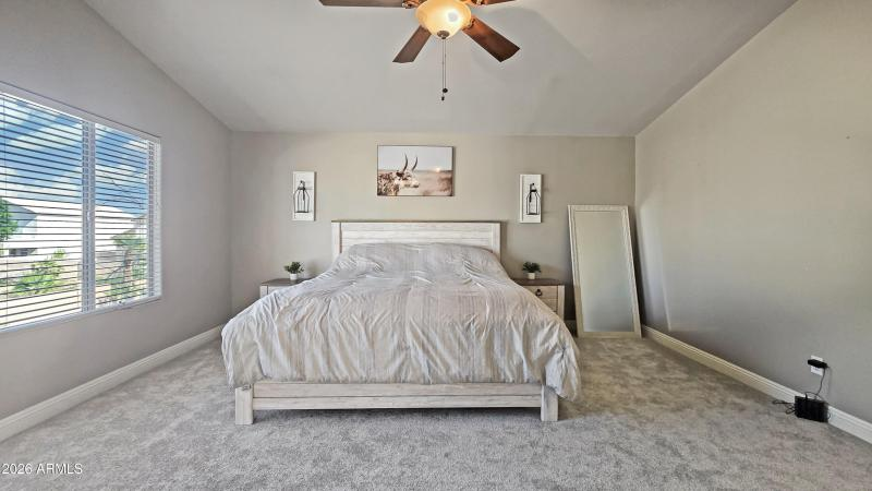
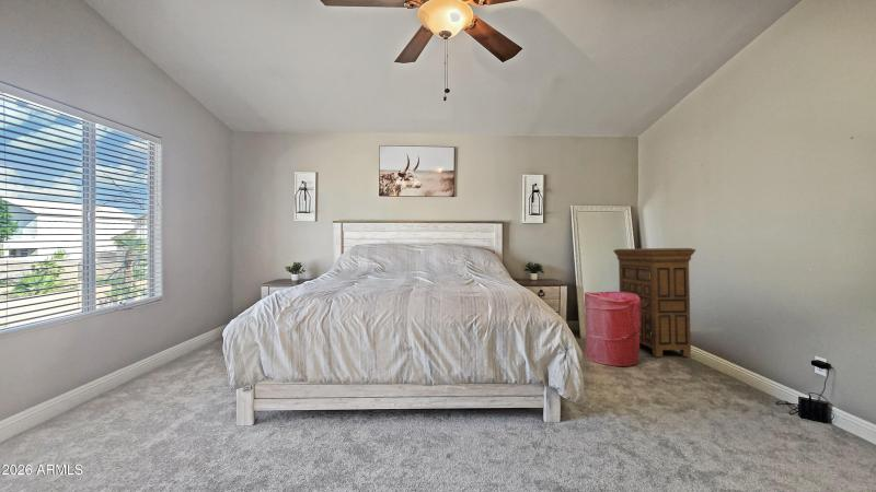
+ cabinet [612,247,698,358]
+ laundry hamper [584,291,641,367]
